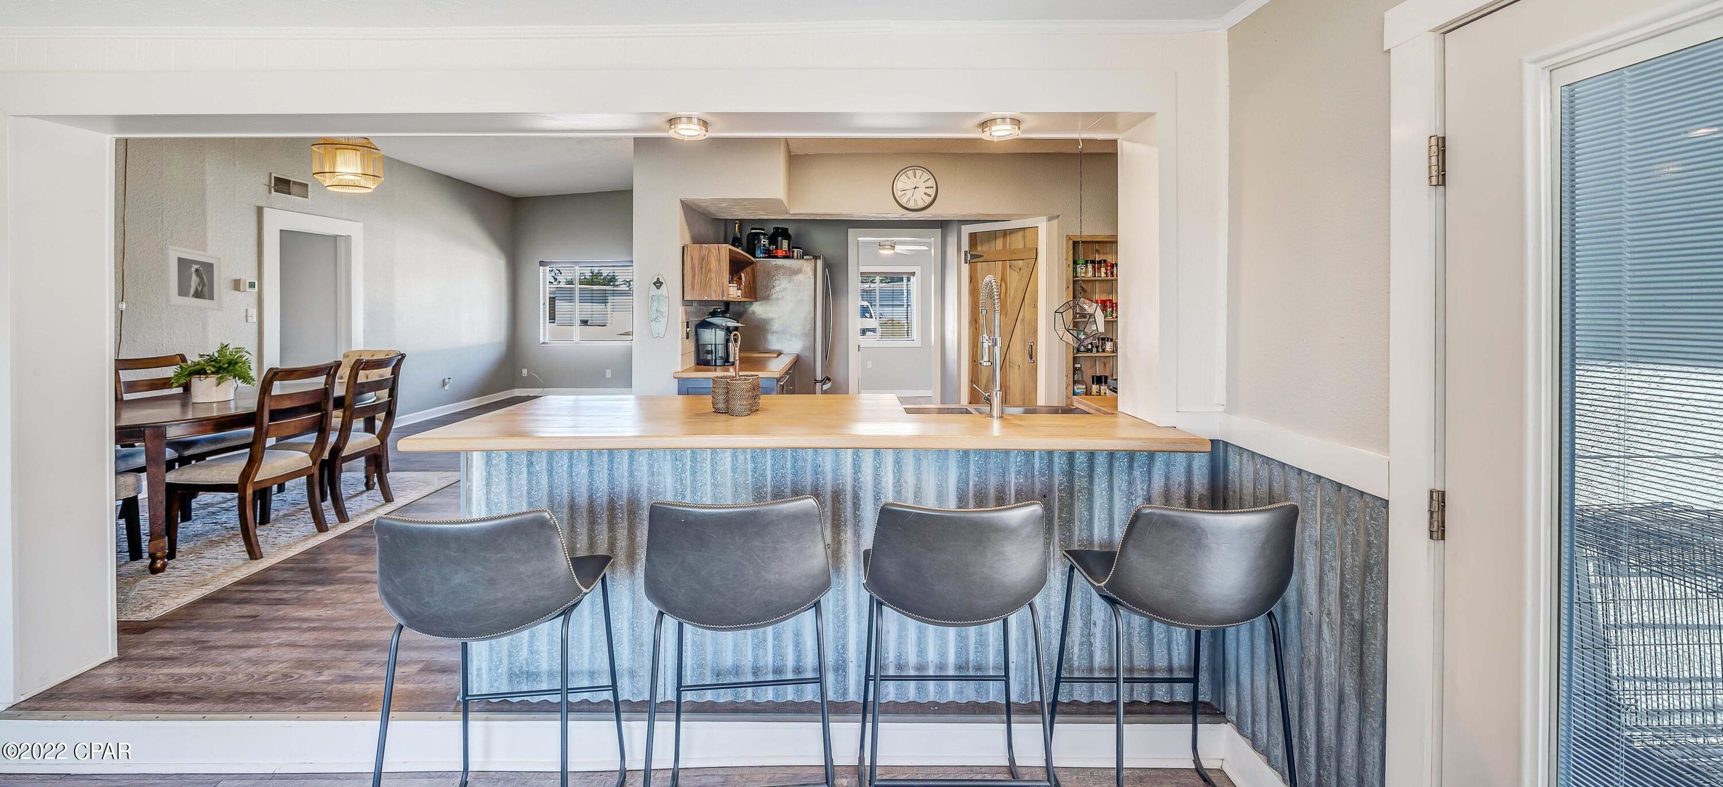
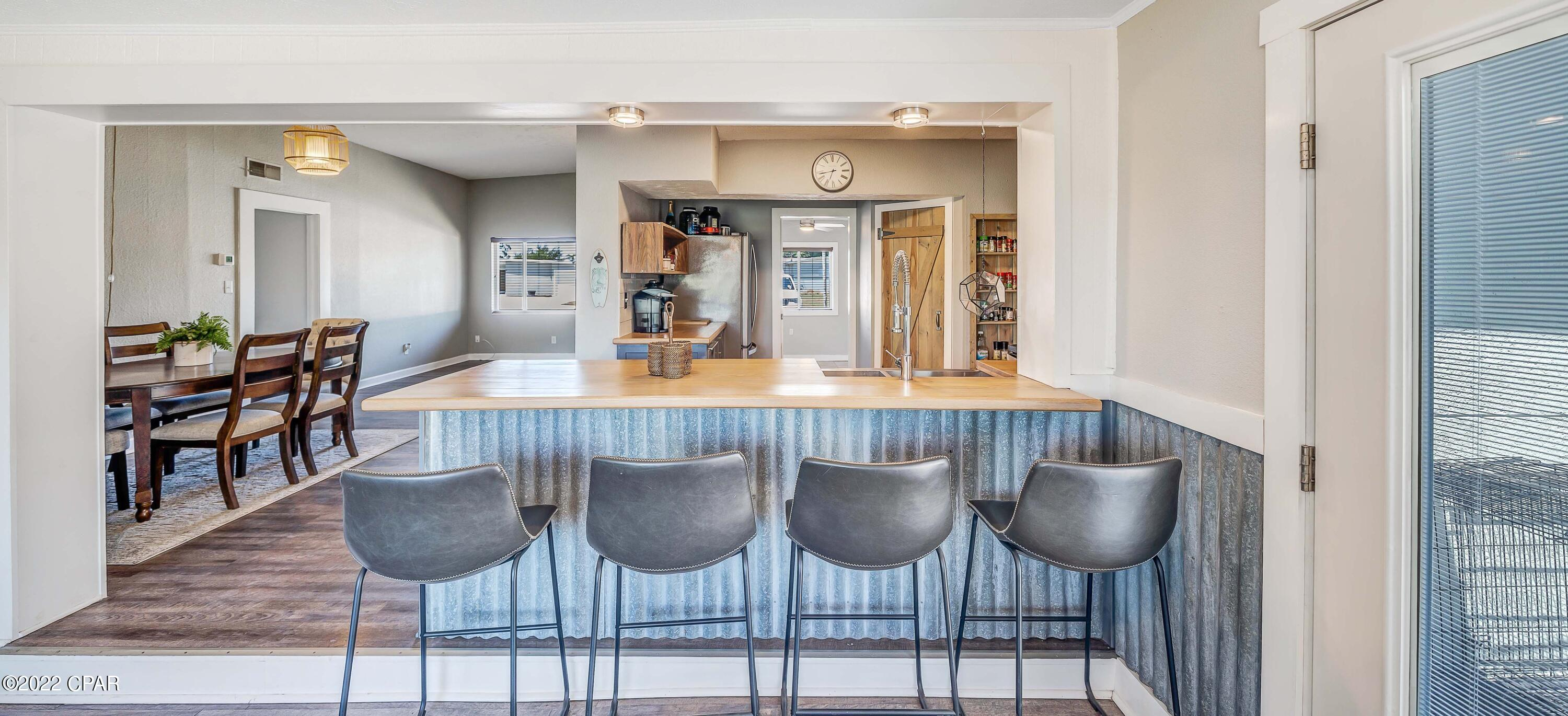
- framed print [165,245,223,311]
